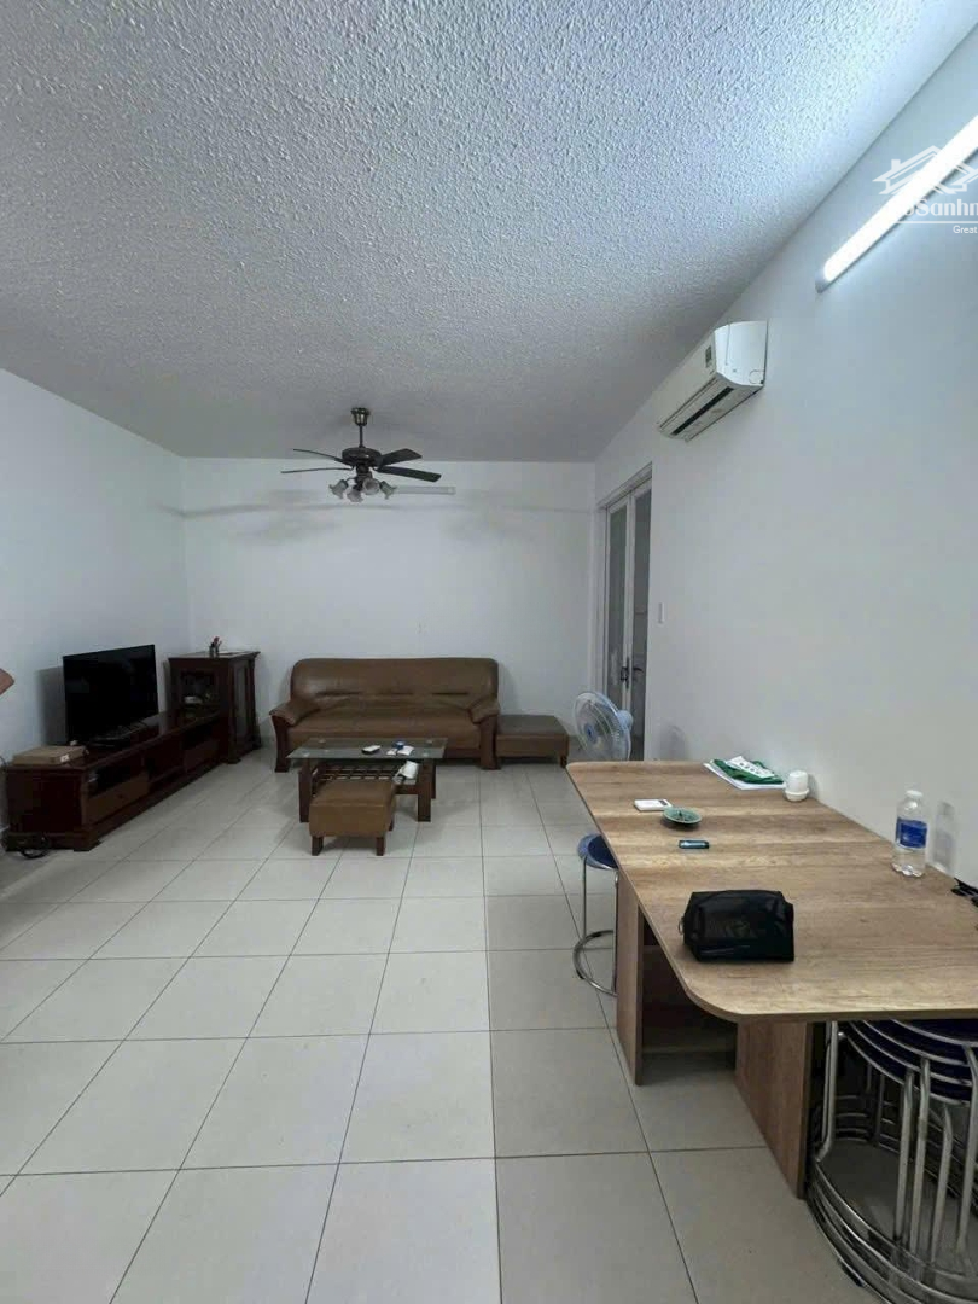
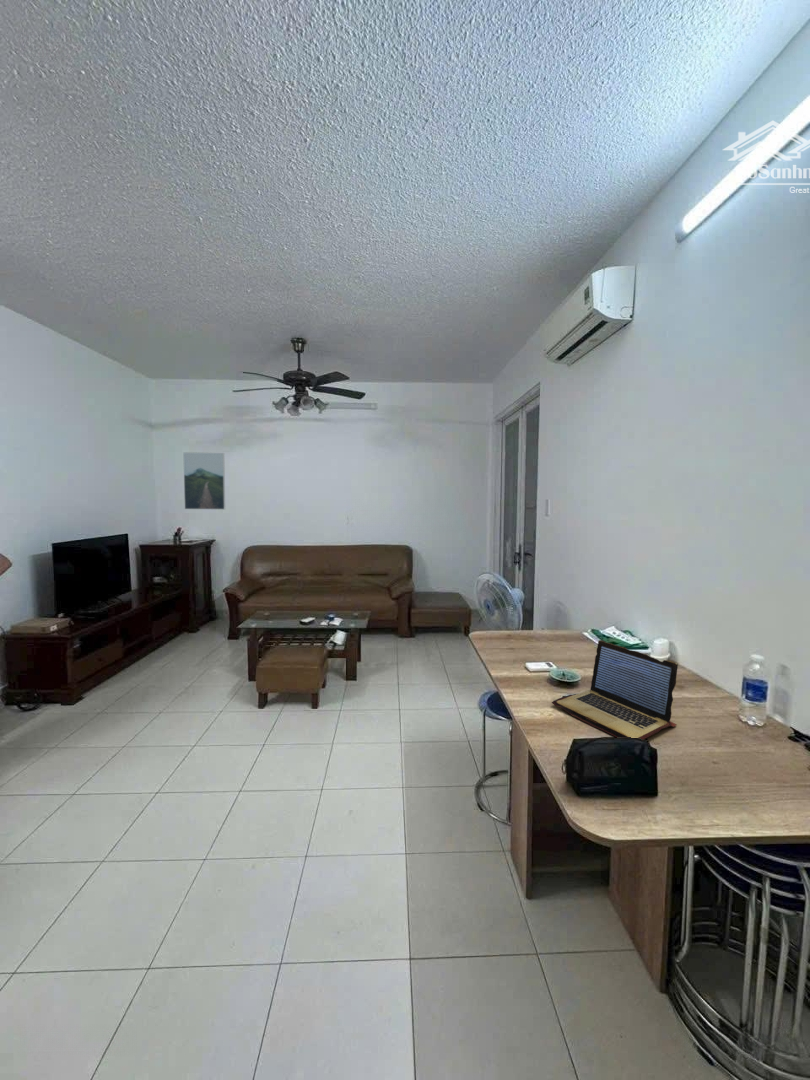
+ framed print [182,451,226,510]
+ laptop [551,639,679,740]
